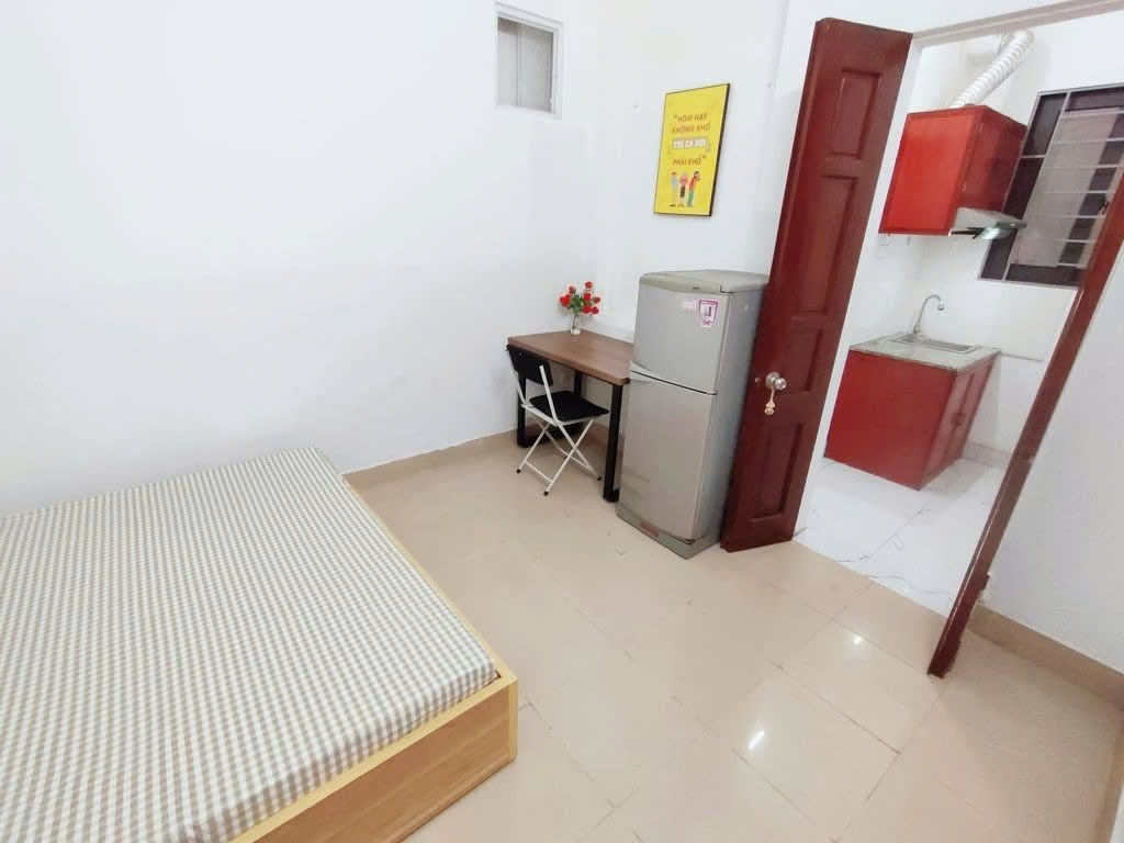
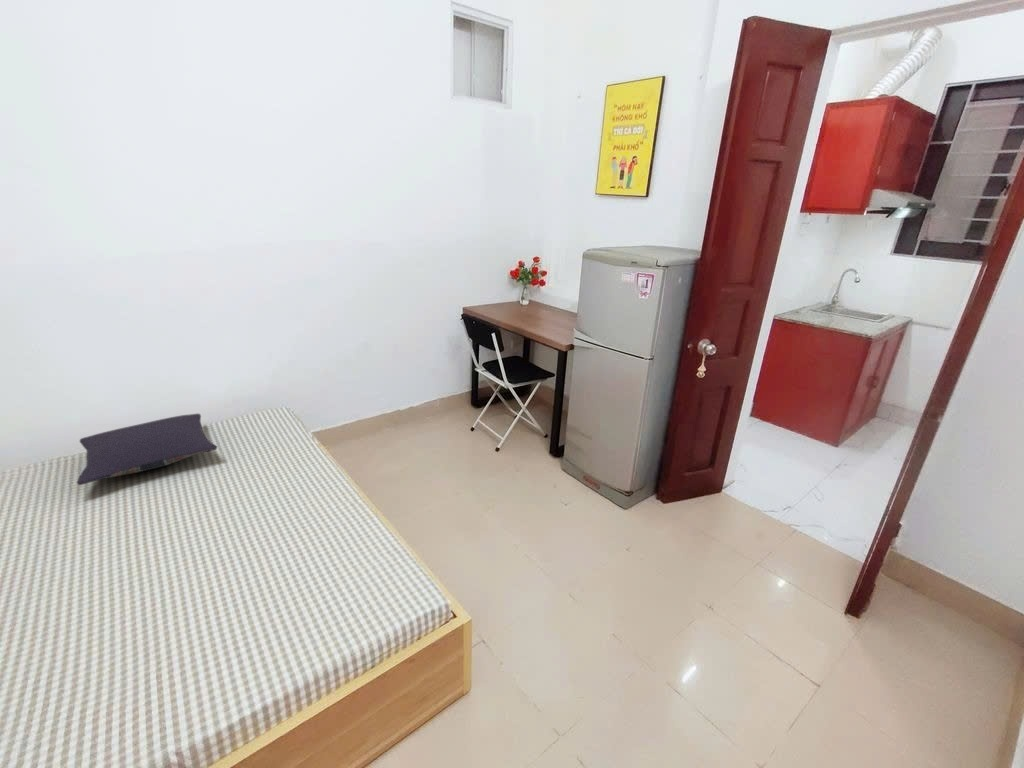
+ pillow [76,413,218,486]
